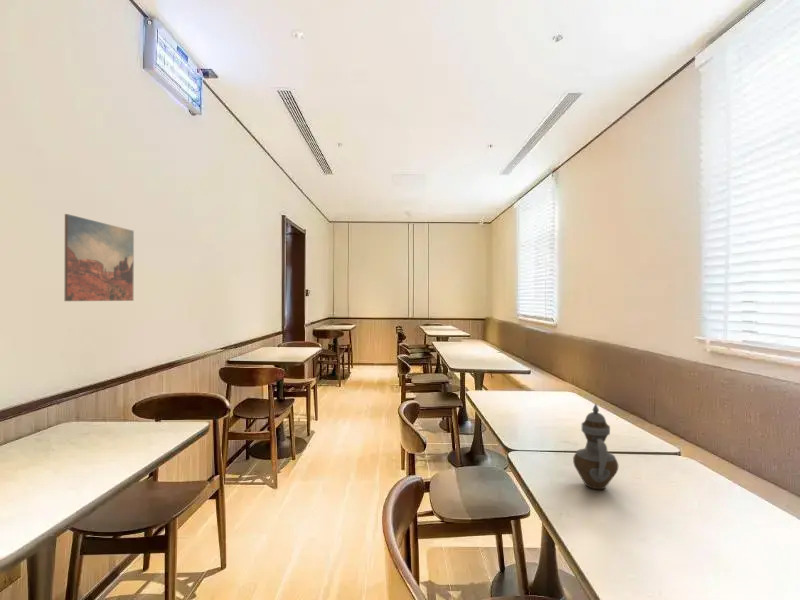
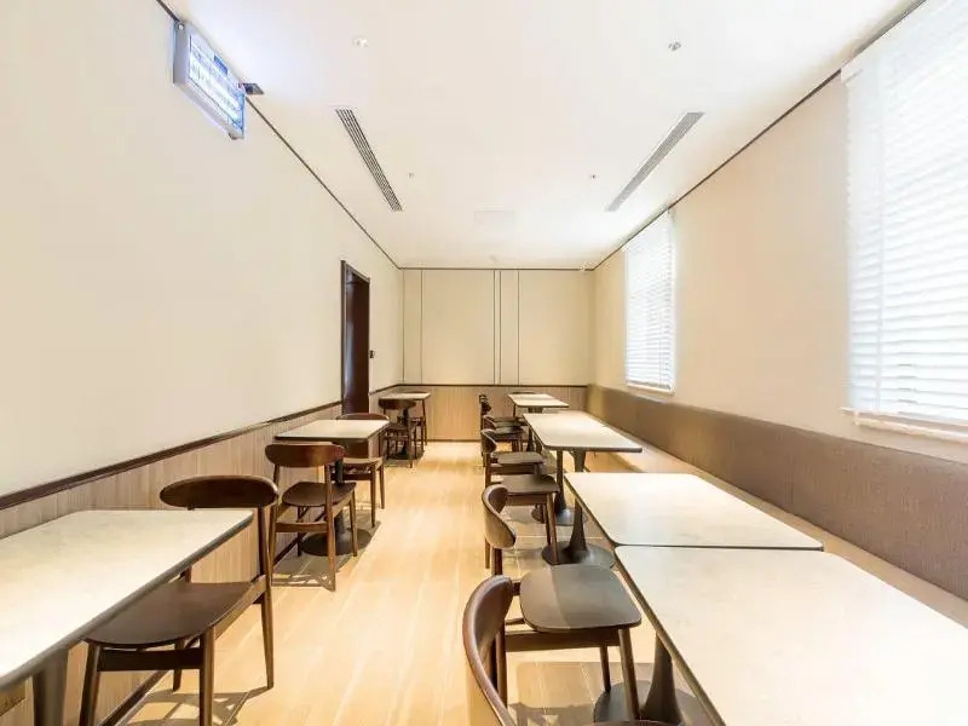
- teapot [572,403,619,490]
- wall art [64,213,135,302]
